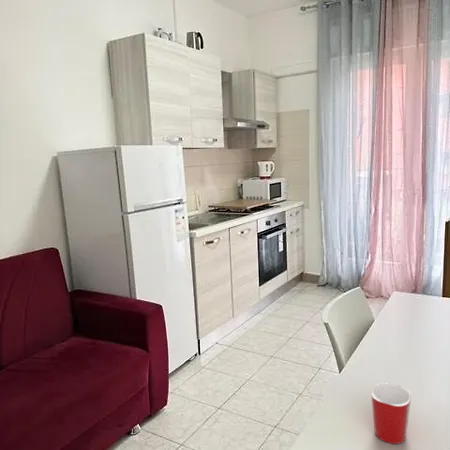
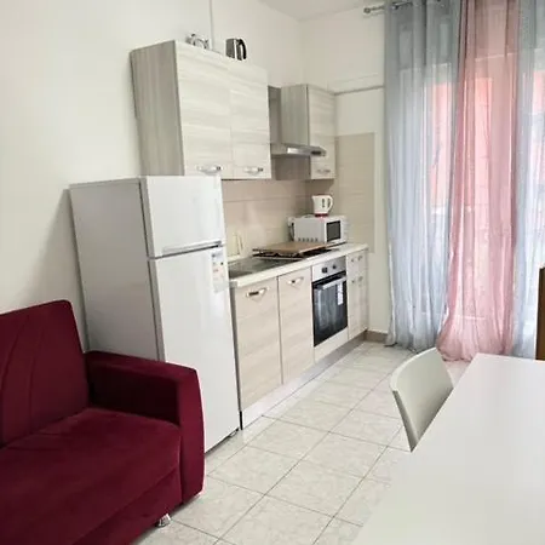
- mug [370,382,412,445]
